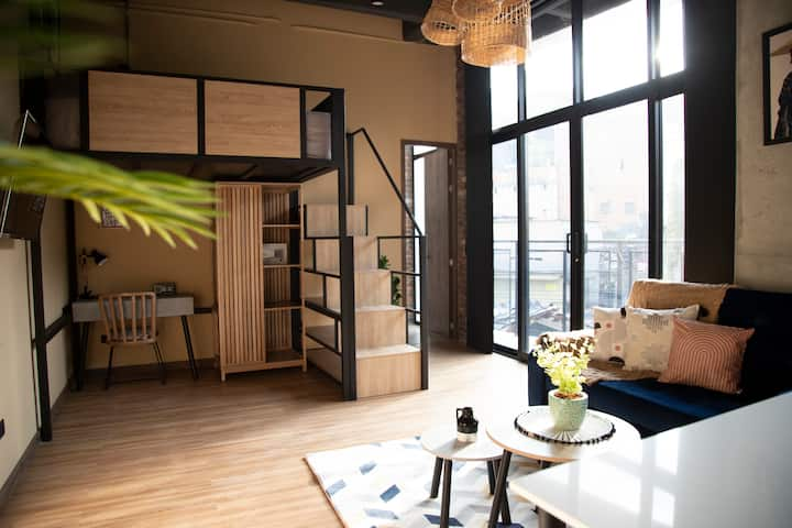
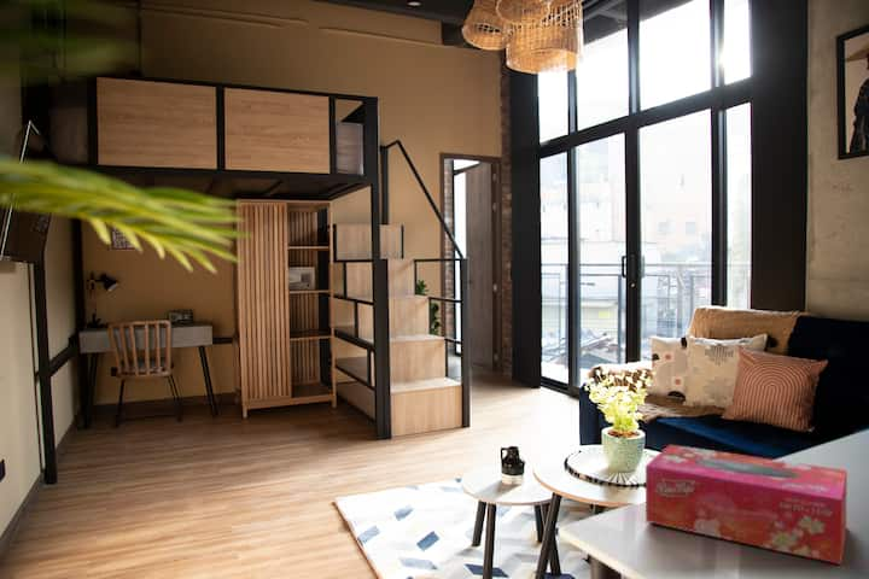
+ tissue box [645,444,848,566]
